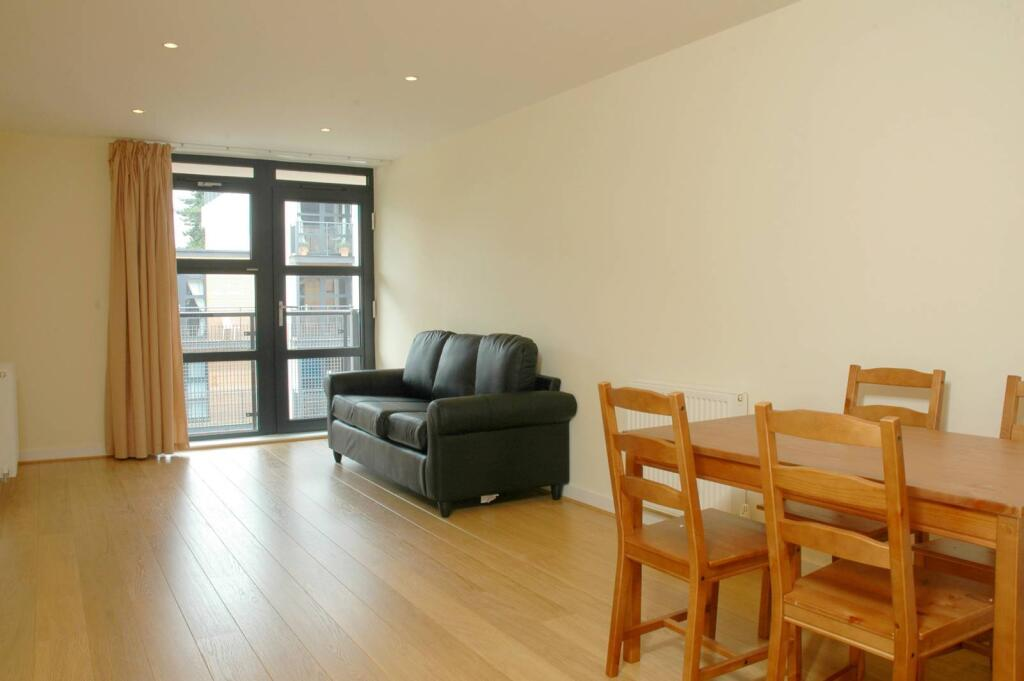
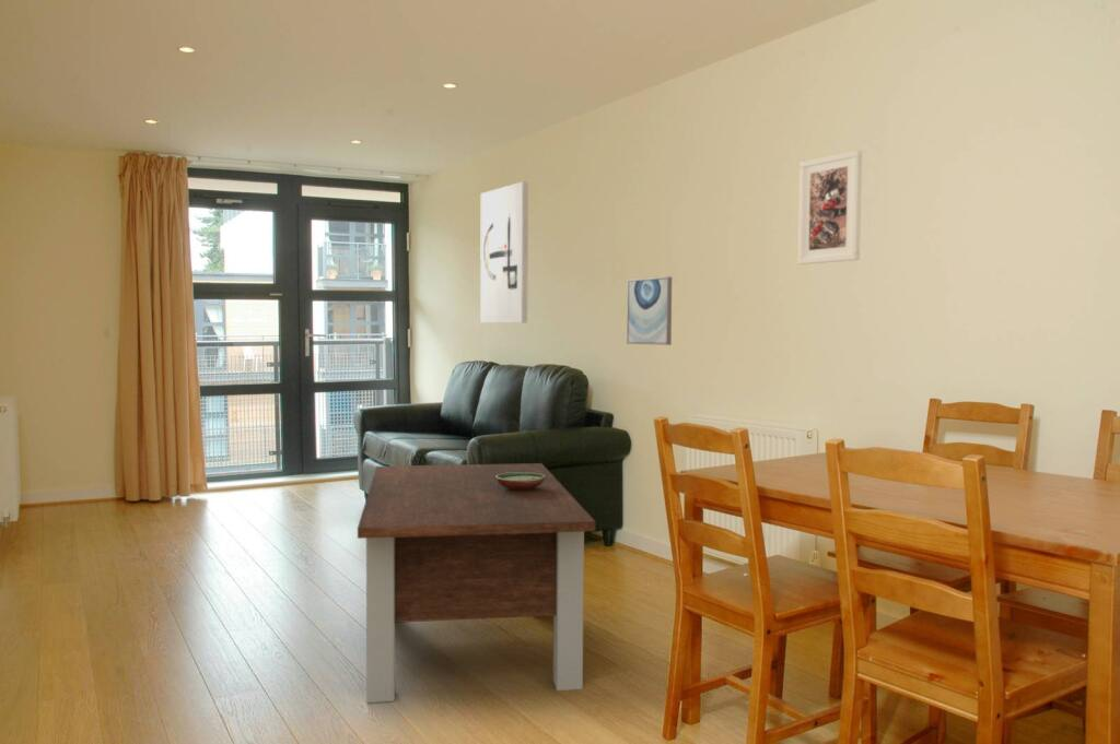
+ wall art [626,275,673,346]
+ wall art [479,180,529,324]
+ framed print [797,149,863,265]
+ decorative bowl [495,472,546,491]
+ coffee table [357,462,596,704]
